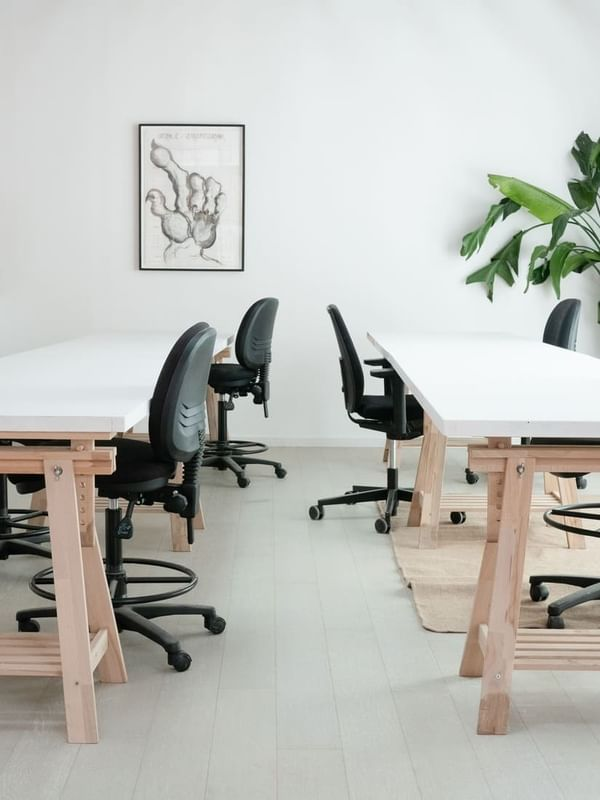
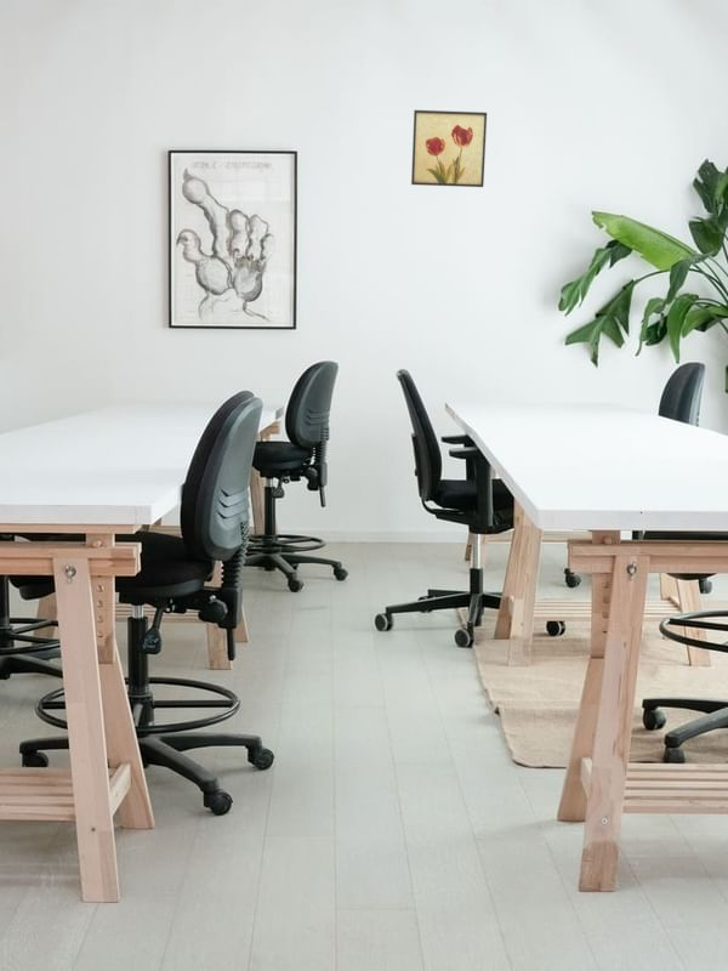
+ wall art [410,109,488,188]
